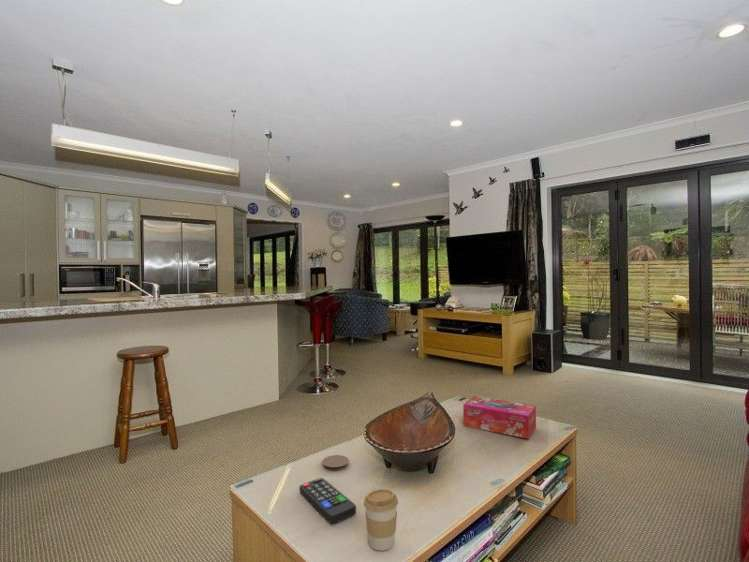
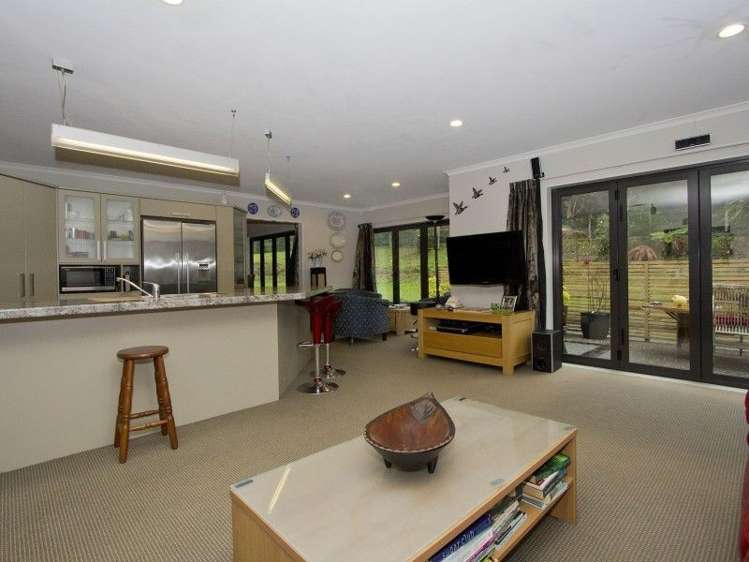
- coffee cup [363,488,399,552]
- coaster [321,454,350,472]
- remote control [299,477,357,525]
- tissue box [462,395,537,440]
